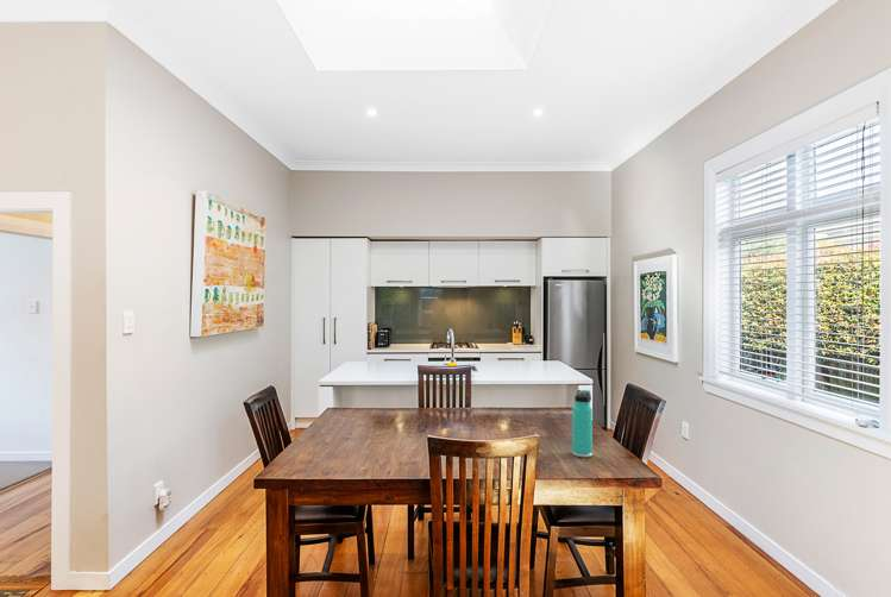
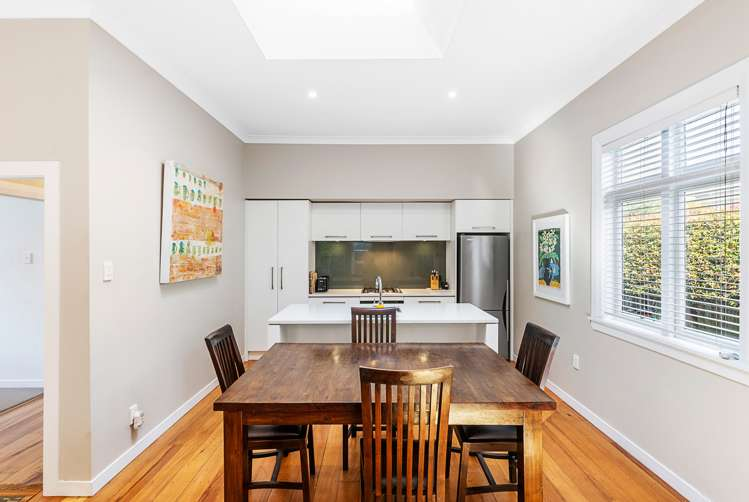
- thermos bottle [571,389,594,458]
